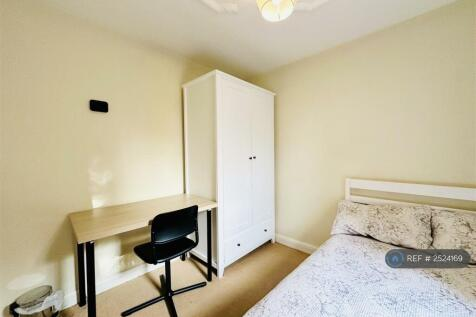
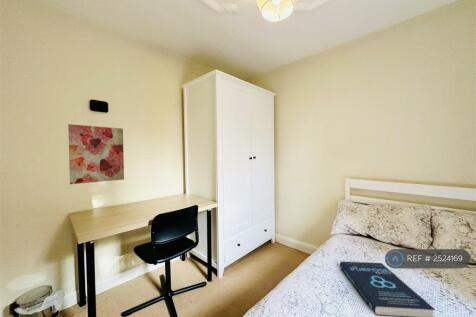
+ book [339,261,436,317]
+ wall art [67,123,125,185]
